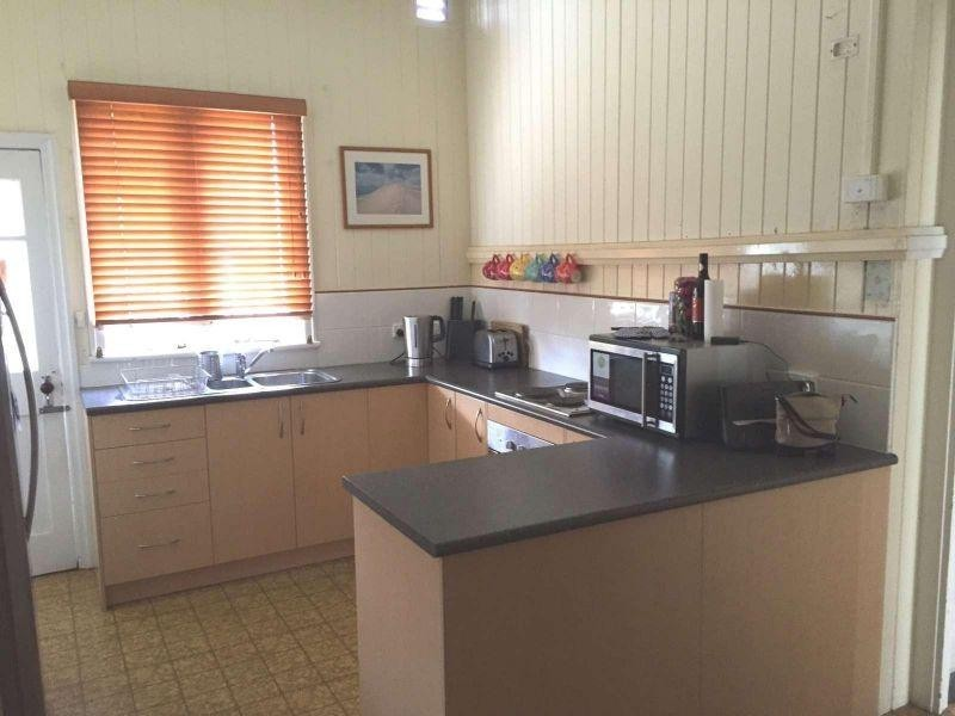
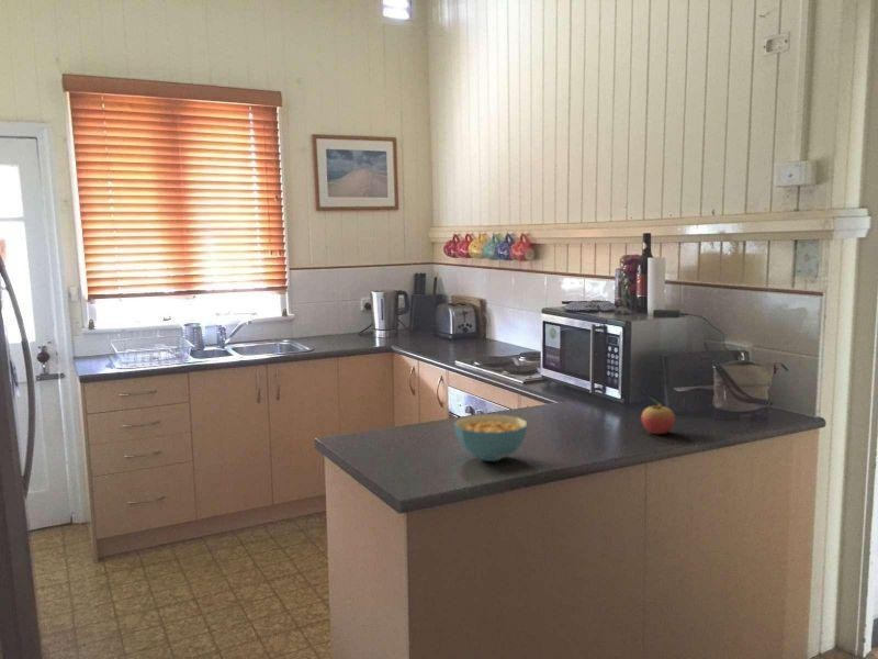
+ cereal bowl [453,413,528,462]
+ fruit [640,396,676,435]
